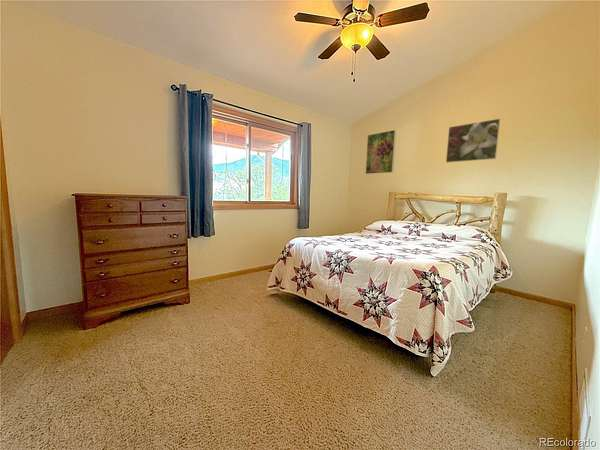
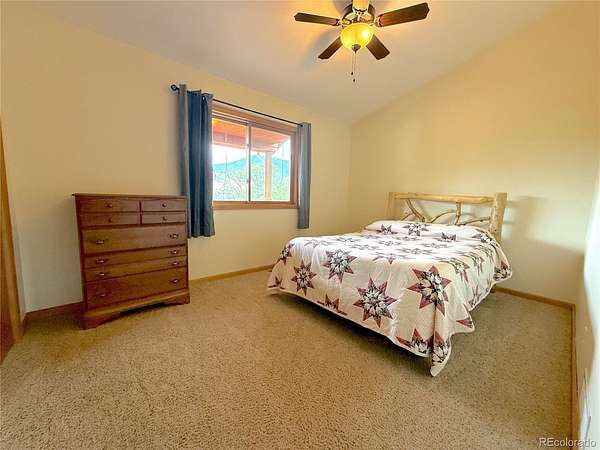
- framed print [445,118,501,164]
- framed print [365,129,397,175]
